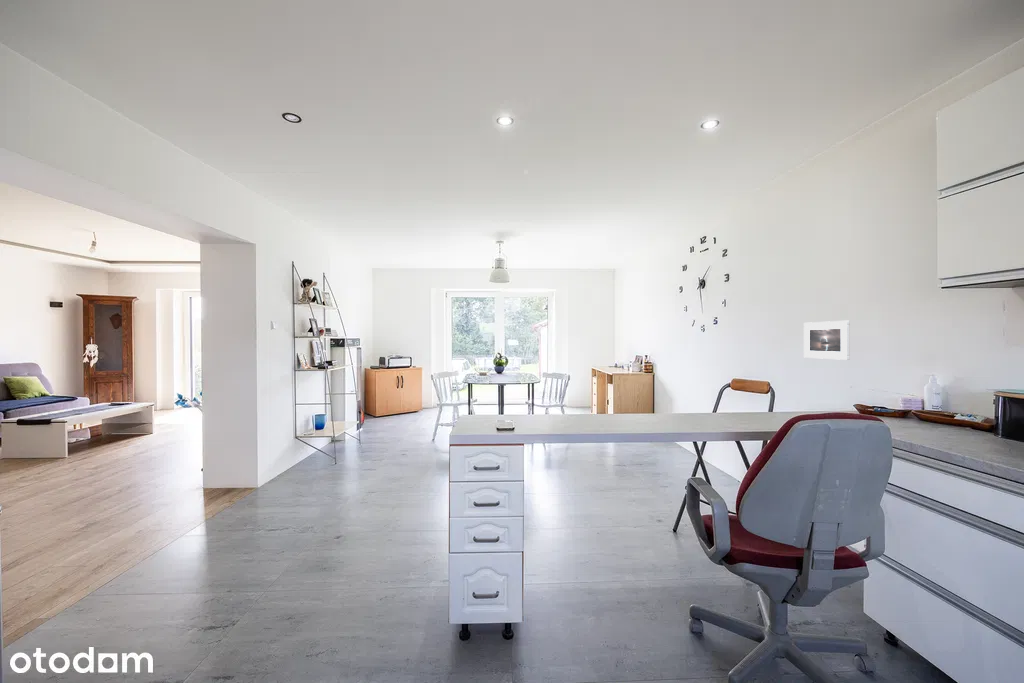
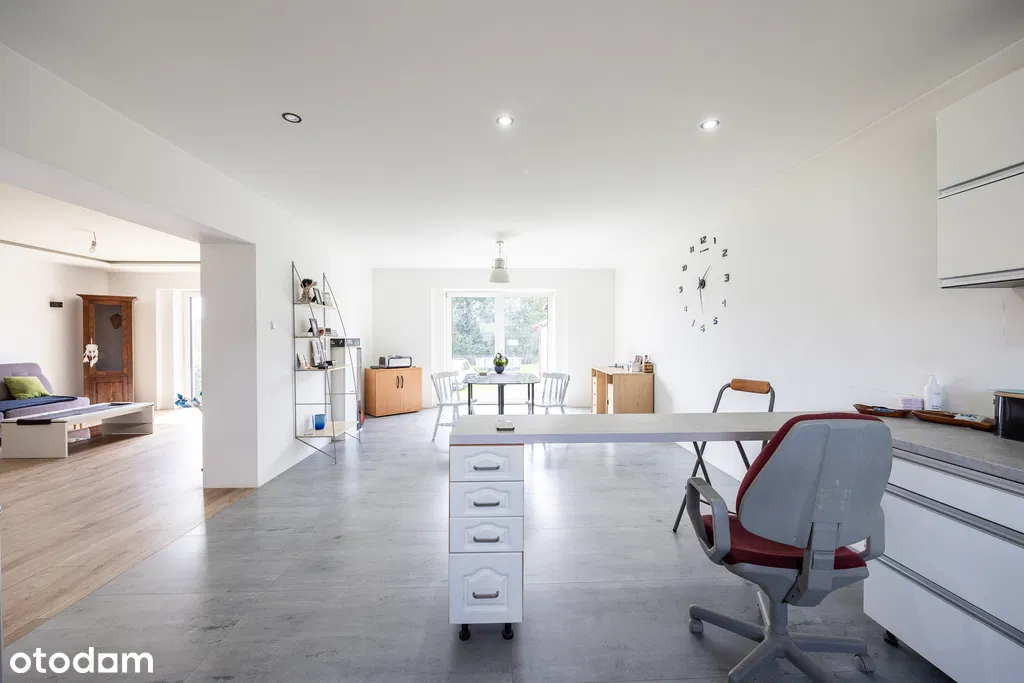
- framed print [803,320,851,361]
